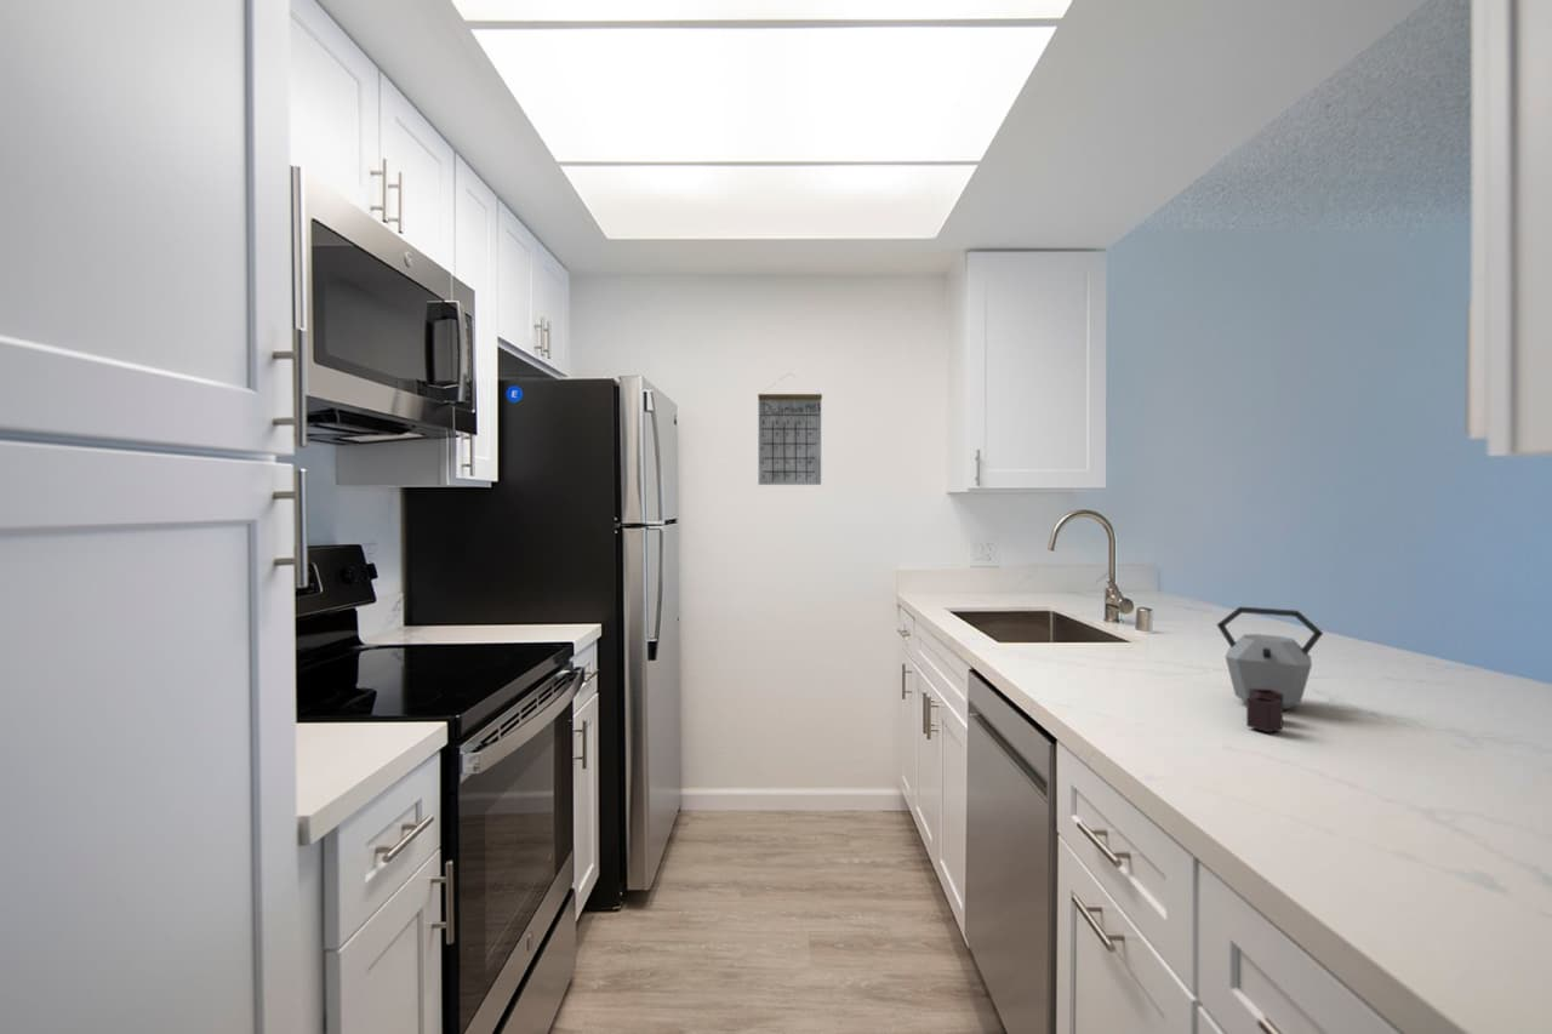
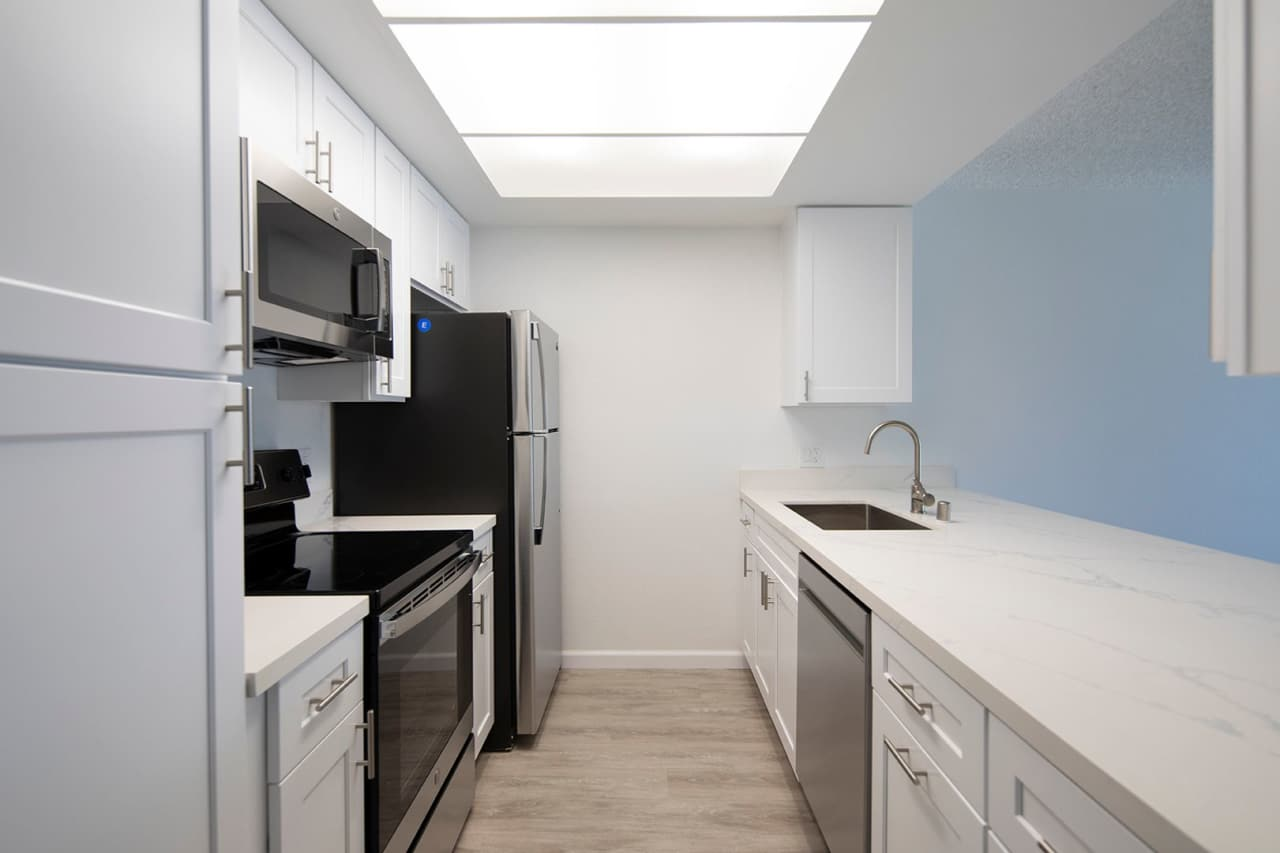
- kettle [1215,606,1324,733]
- calendar [757,372,823,486]
